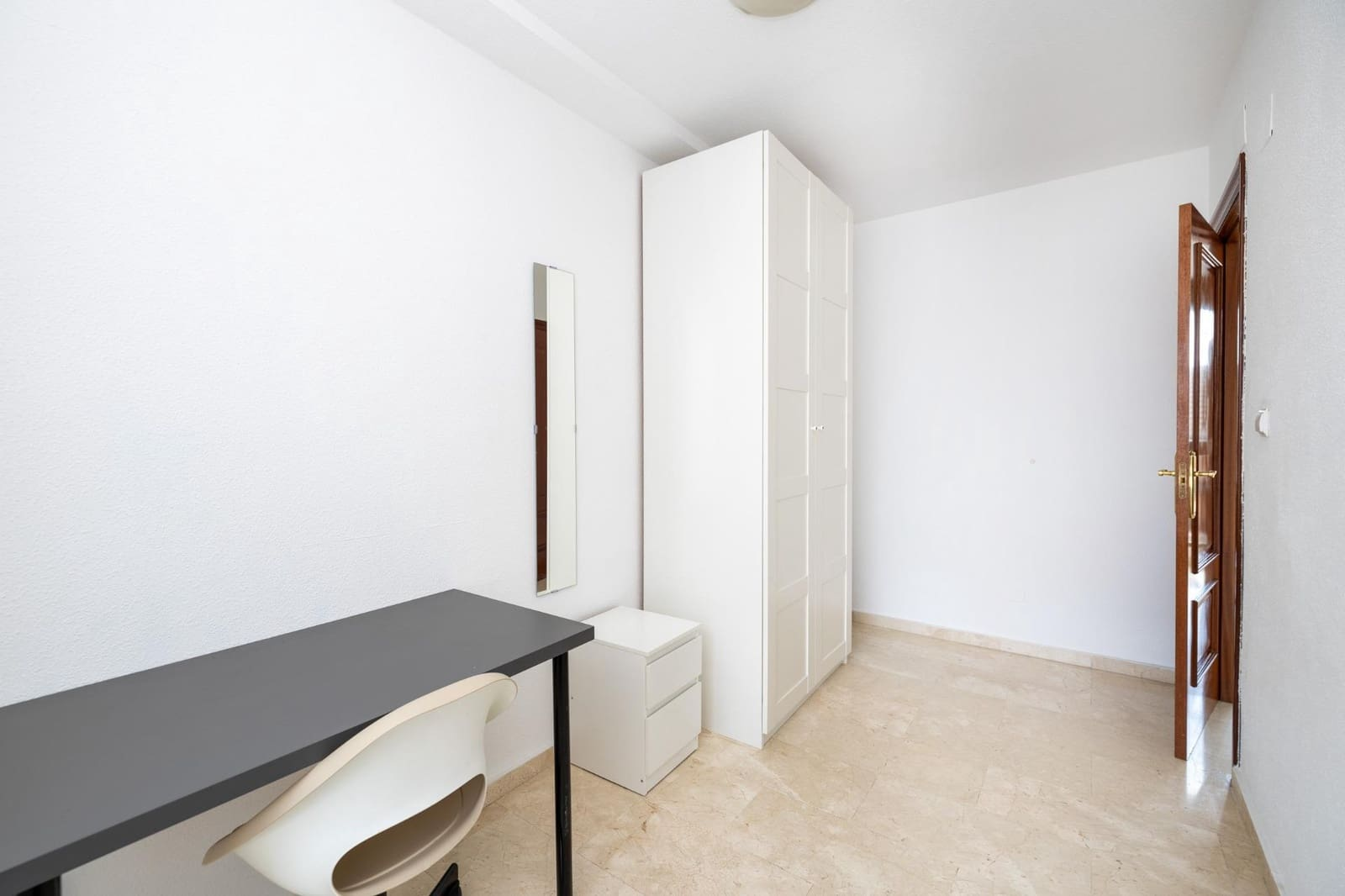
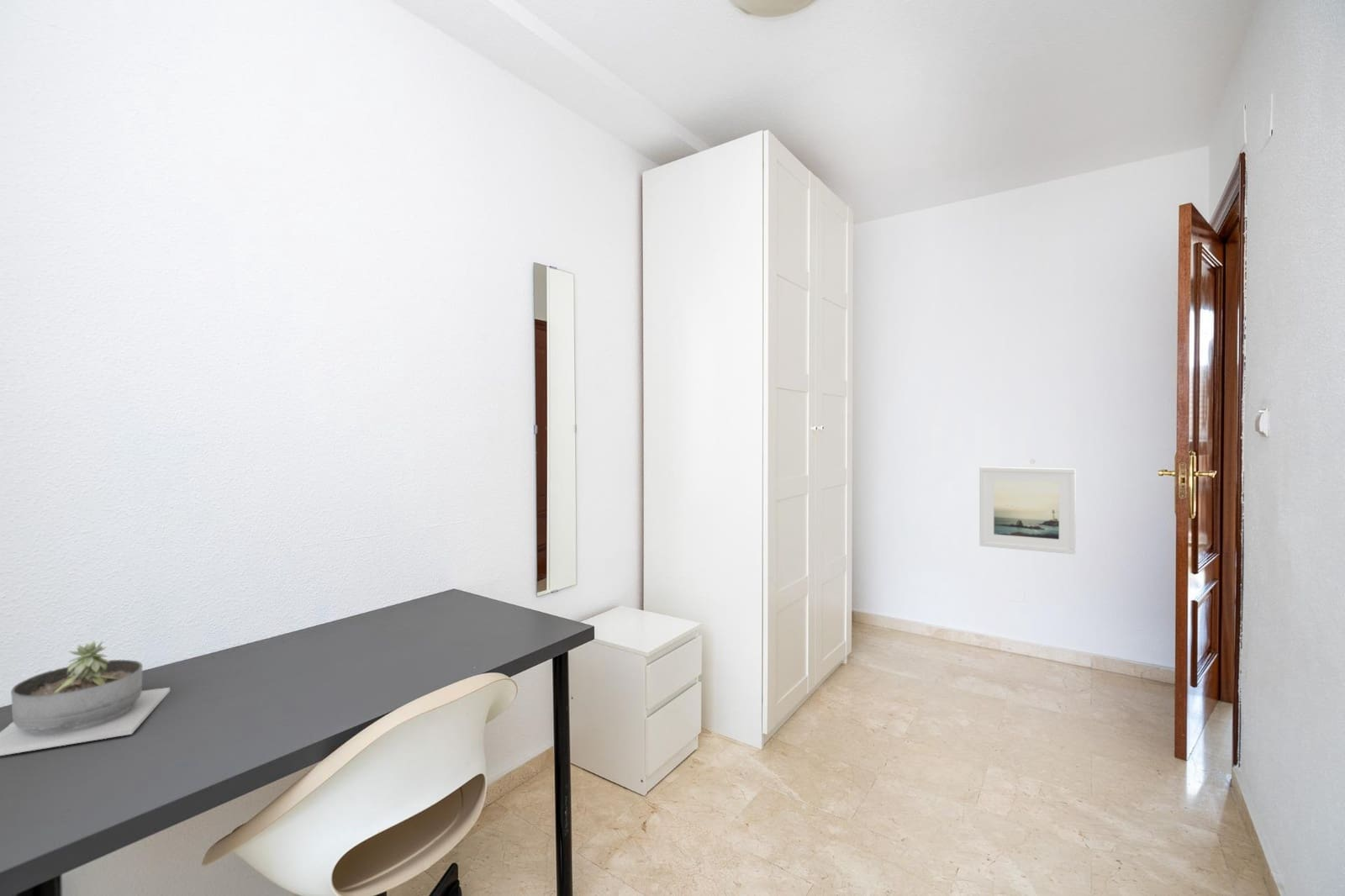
+ succulent planter [0,640,171,756]
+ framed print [978,466,1077,555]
